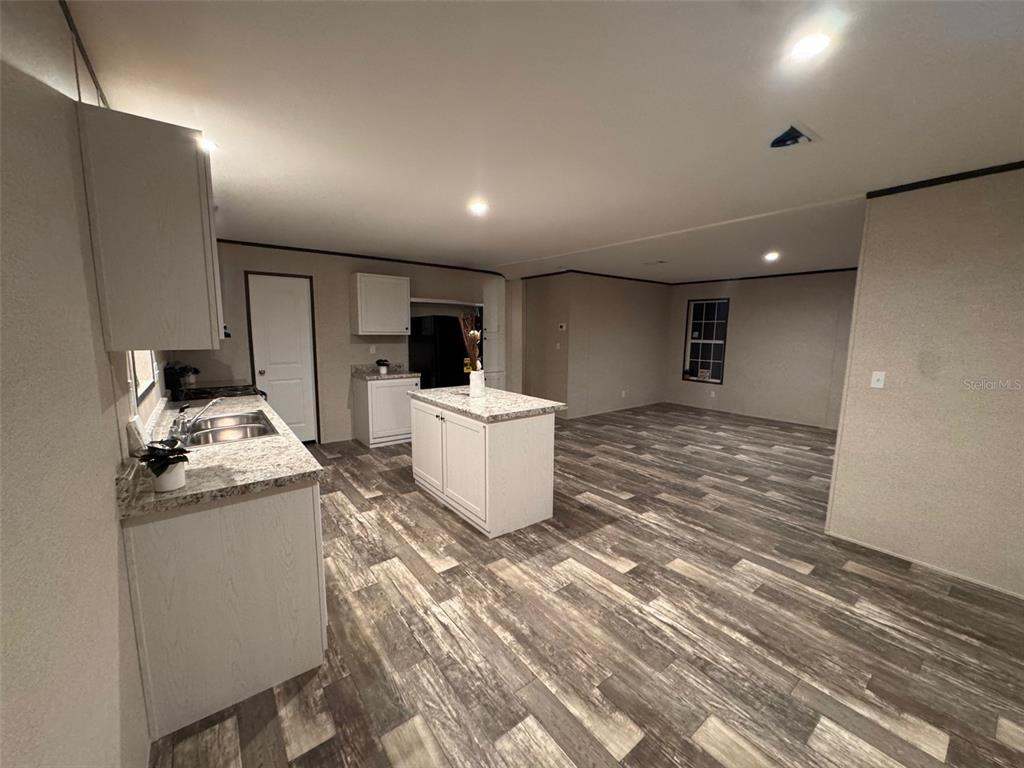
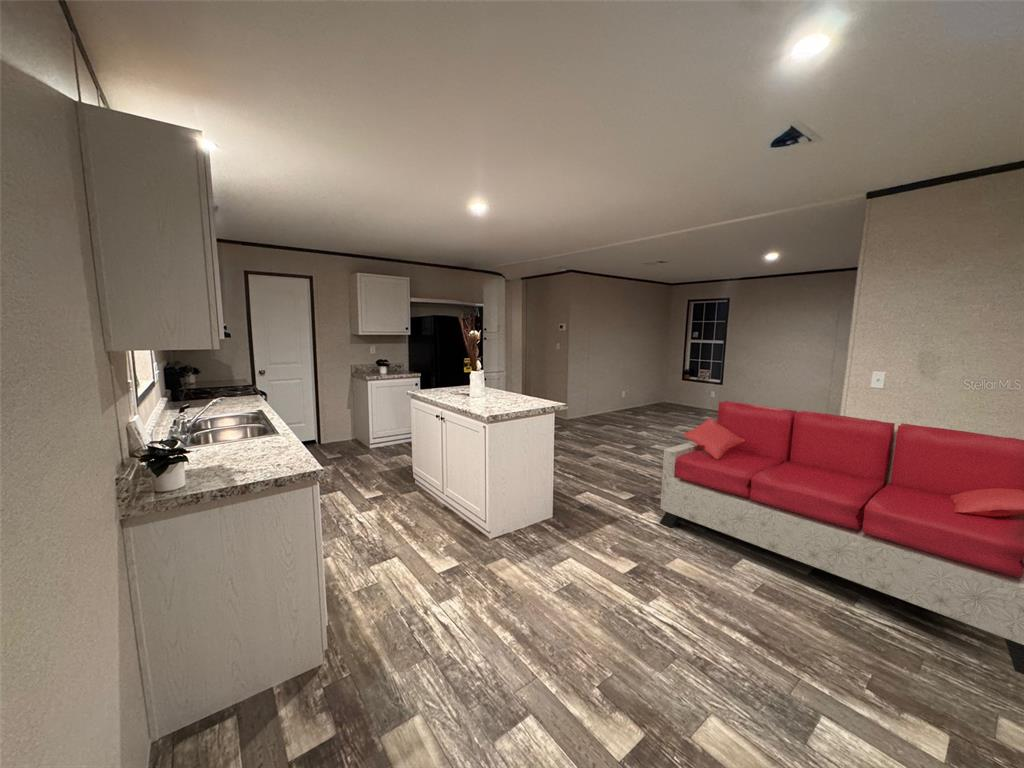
+ sofa [658,400,1024,675]
